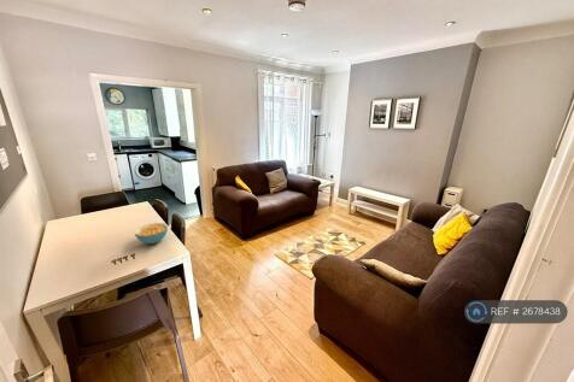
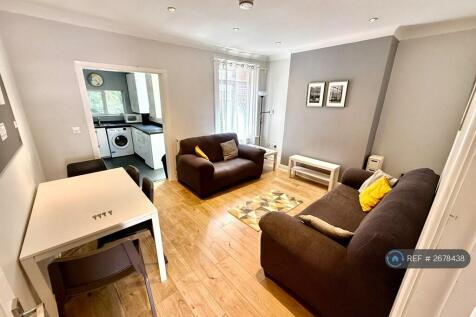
- cereal bowl [134,222,169,245]
